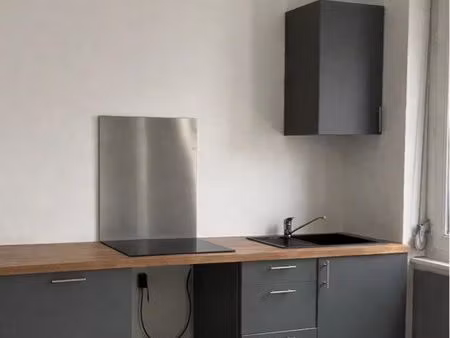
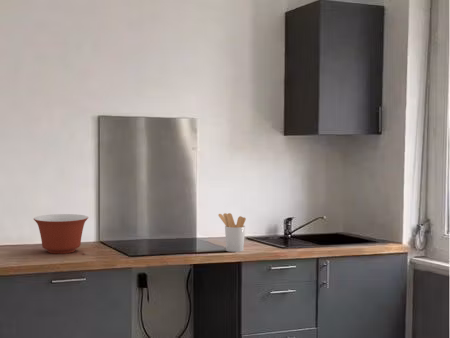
+ utensil holder [217,212,247,253]
+ mixing bowl [33,213,89,255]
